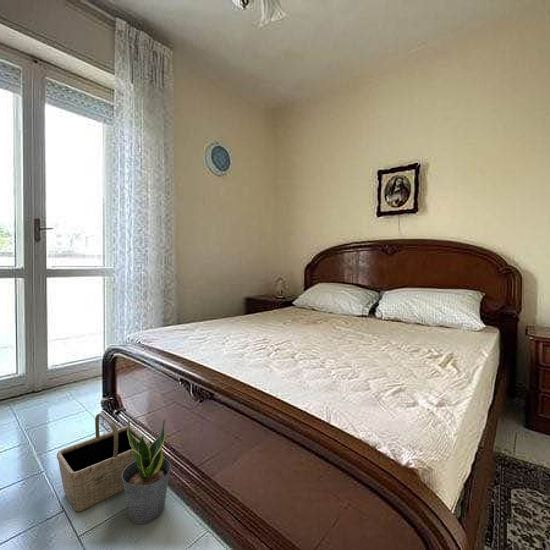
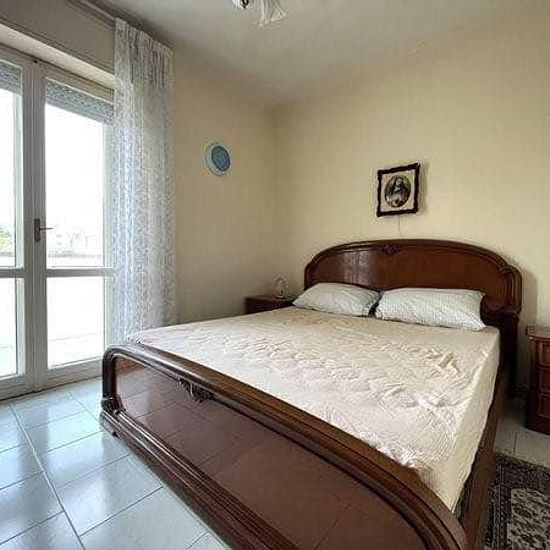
- potted plant [121,418,172,525]
- basket [56,412,151,512]
